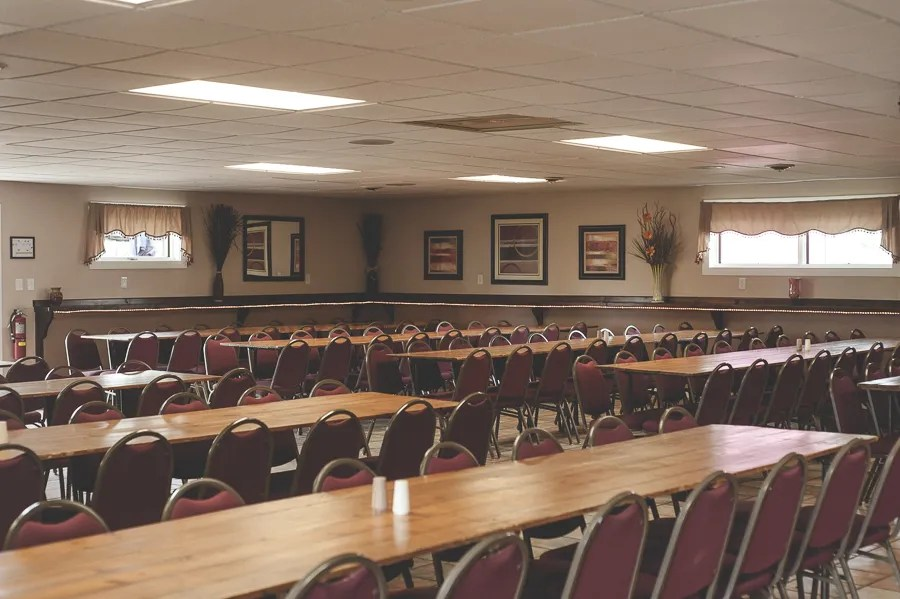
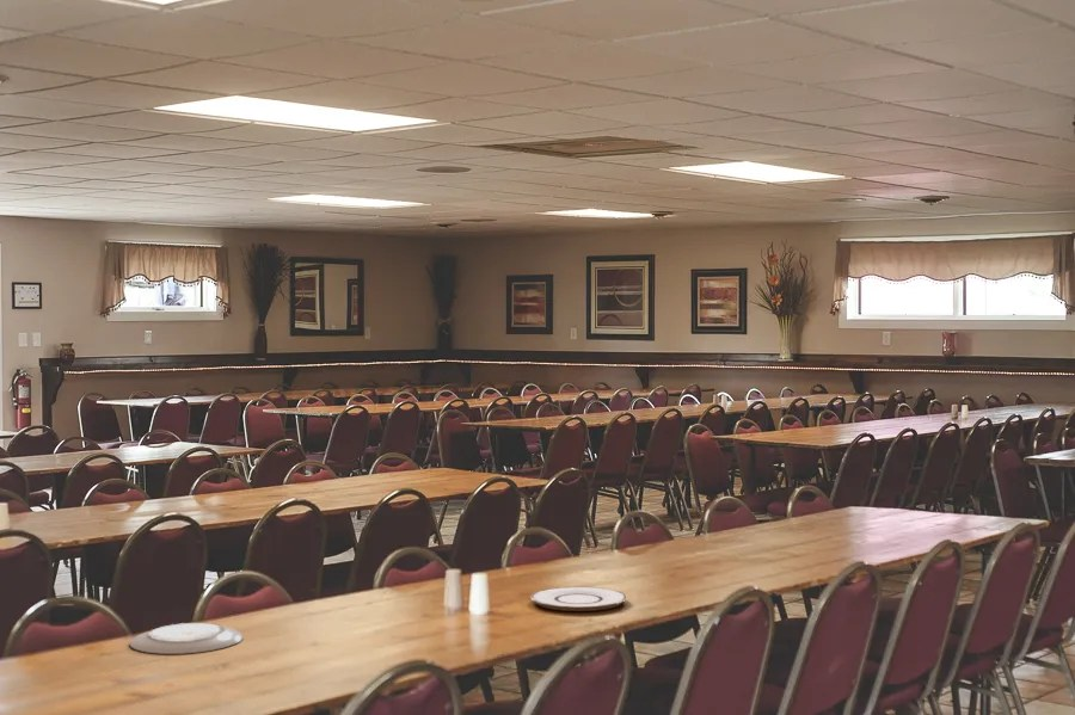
+ plate [529,586,628,612]
+ plate [129,622,244,655]
